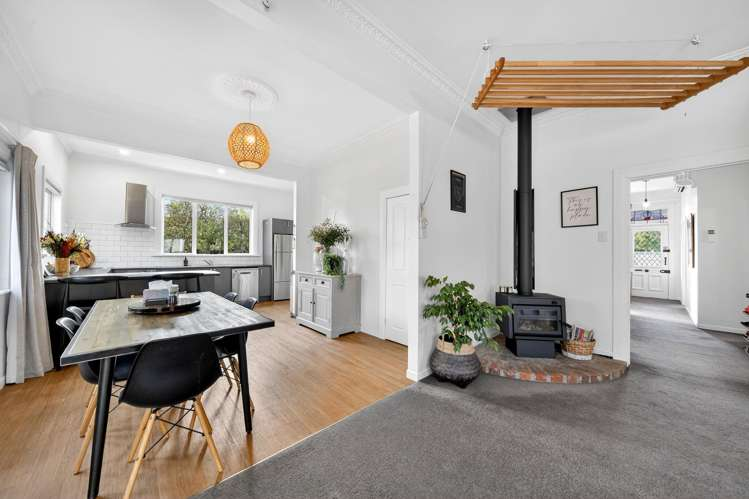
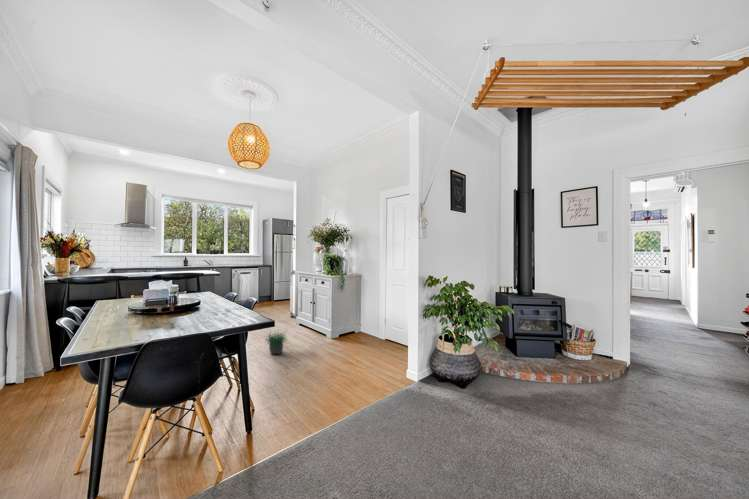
+ potted plant [262,328,291,356]
